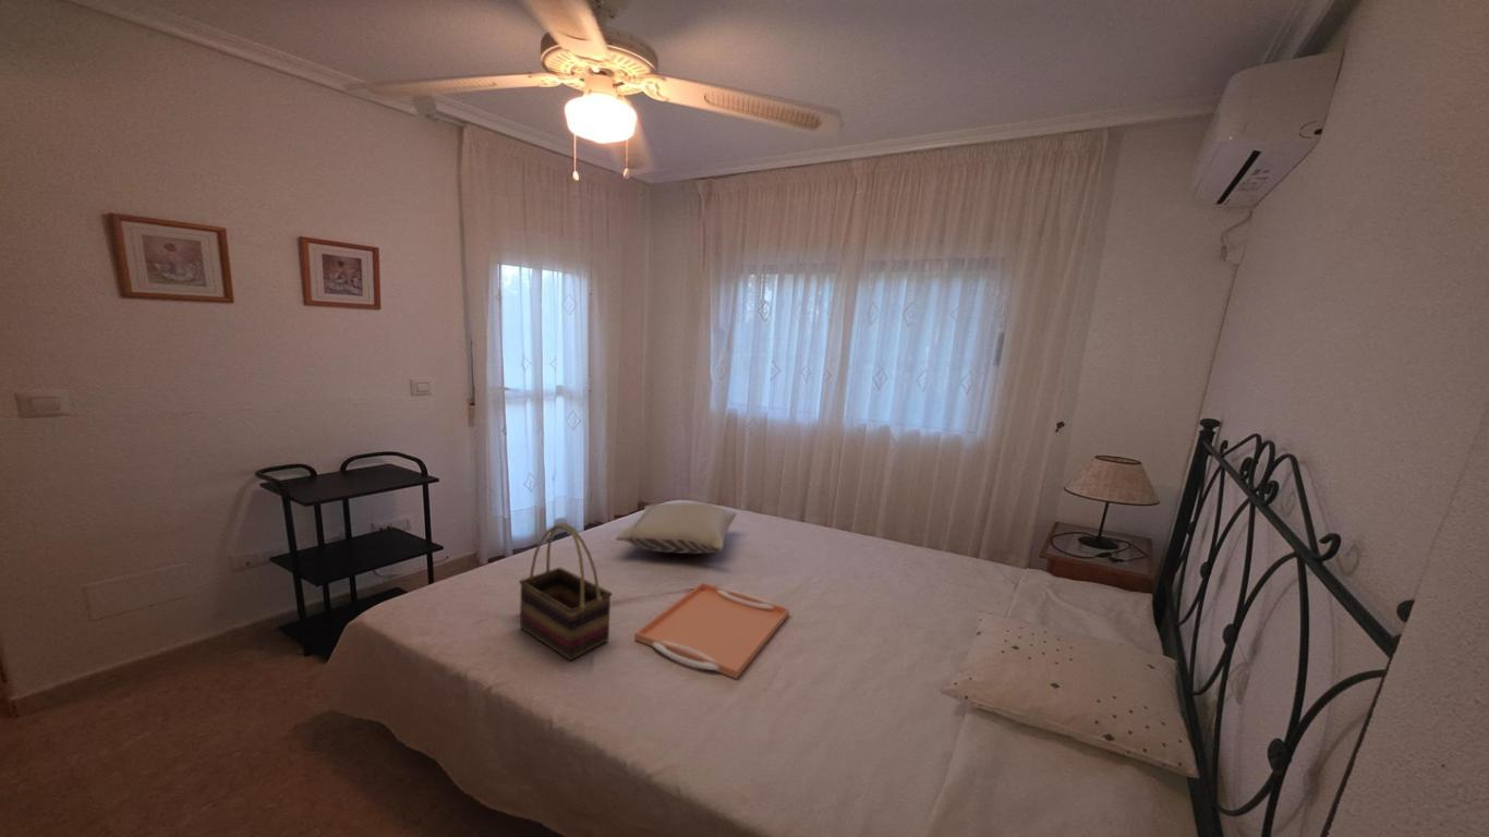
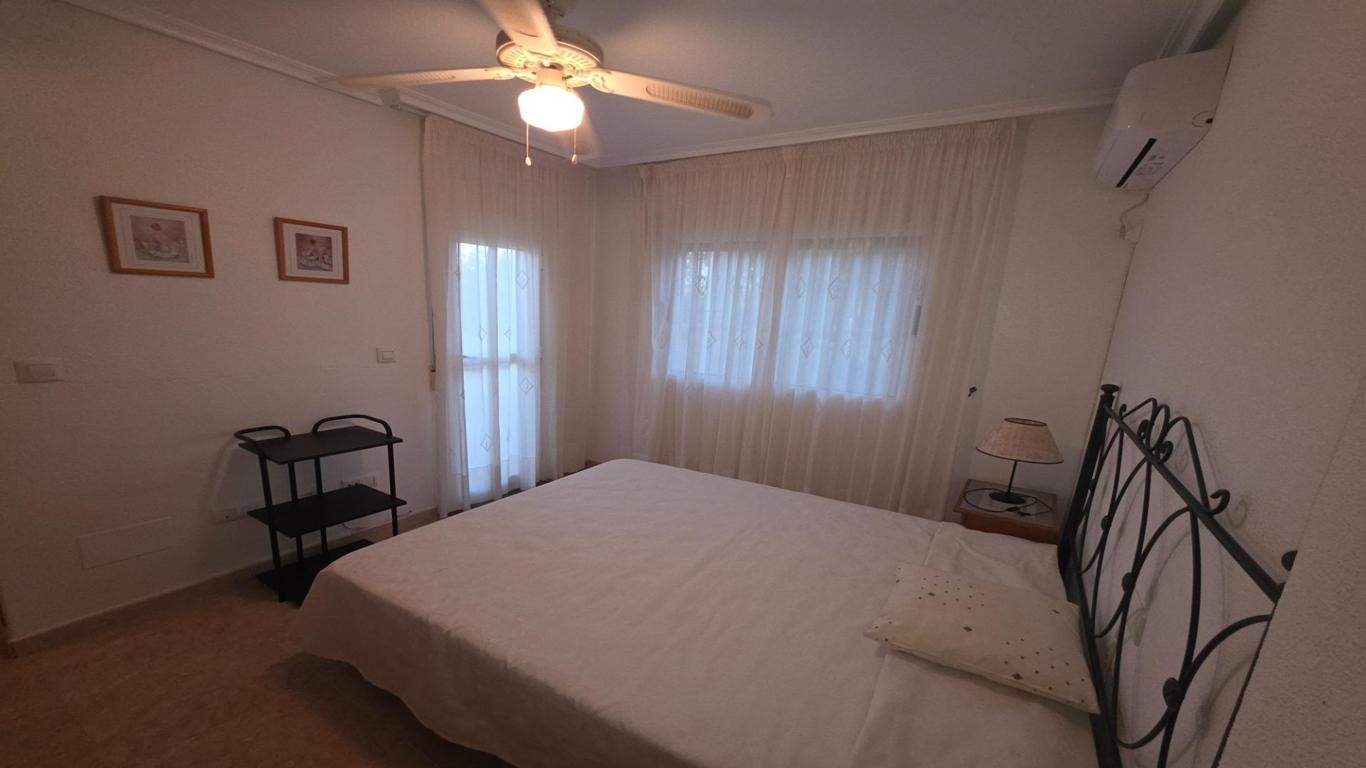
- pillow [615,502,738,555]
- serving tray [633,582,790,680]
- woven basket [518,522,613,662]
